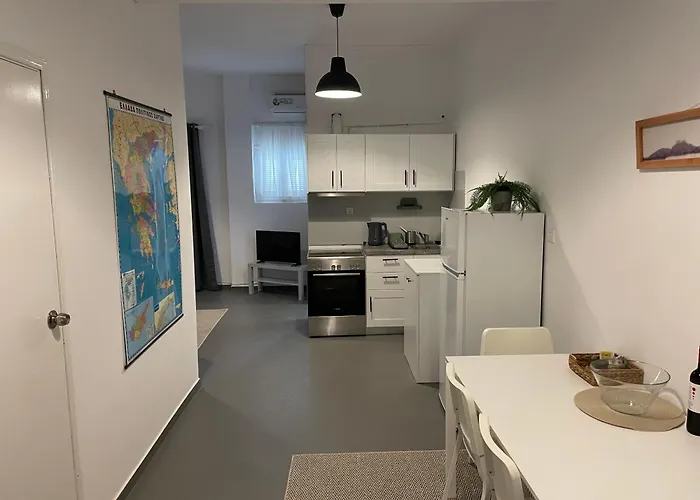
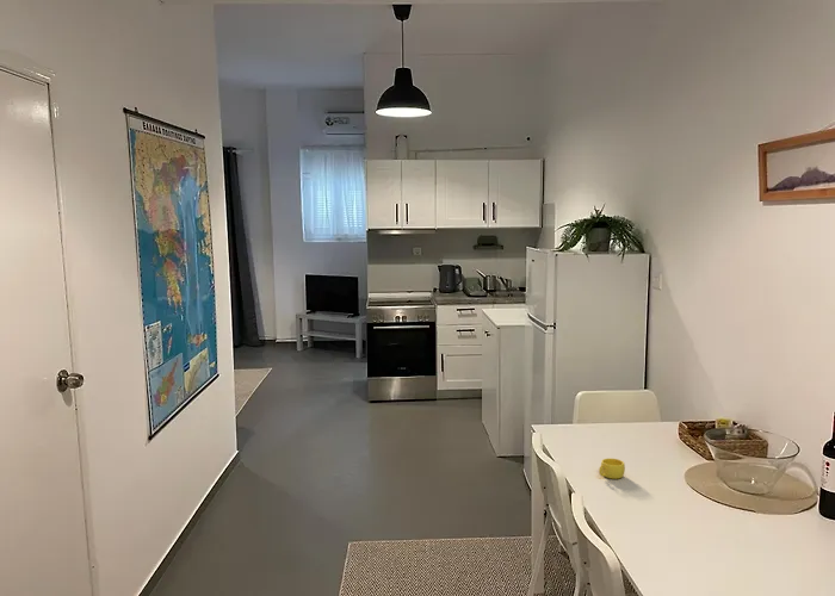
+ cup [598,458,626,480]
